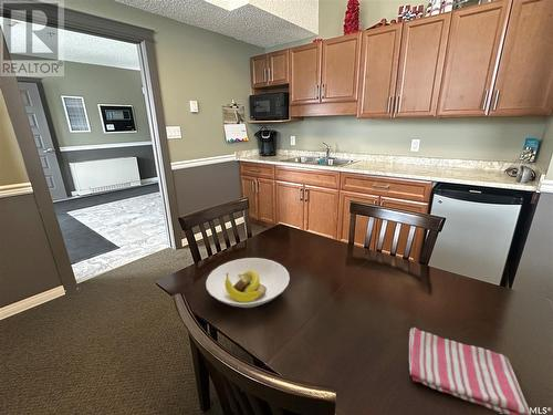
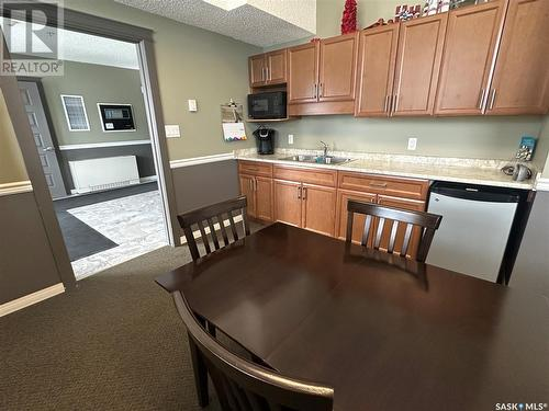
- bowl [205,257,291,309]
- dish towel [408,326,532,415]
